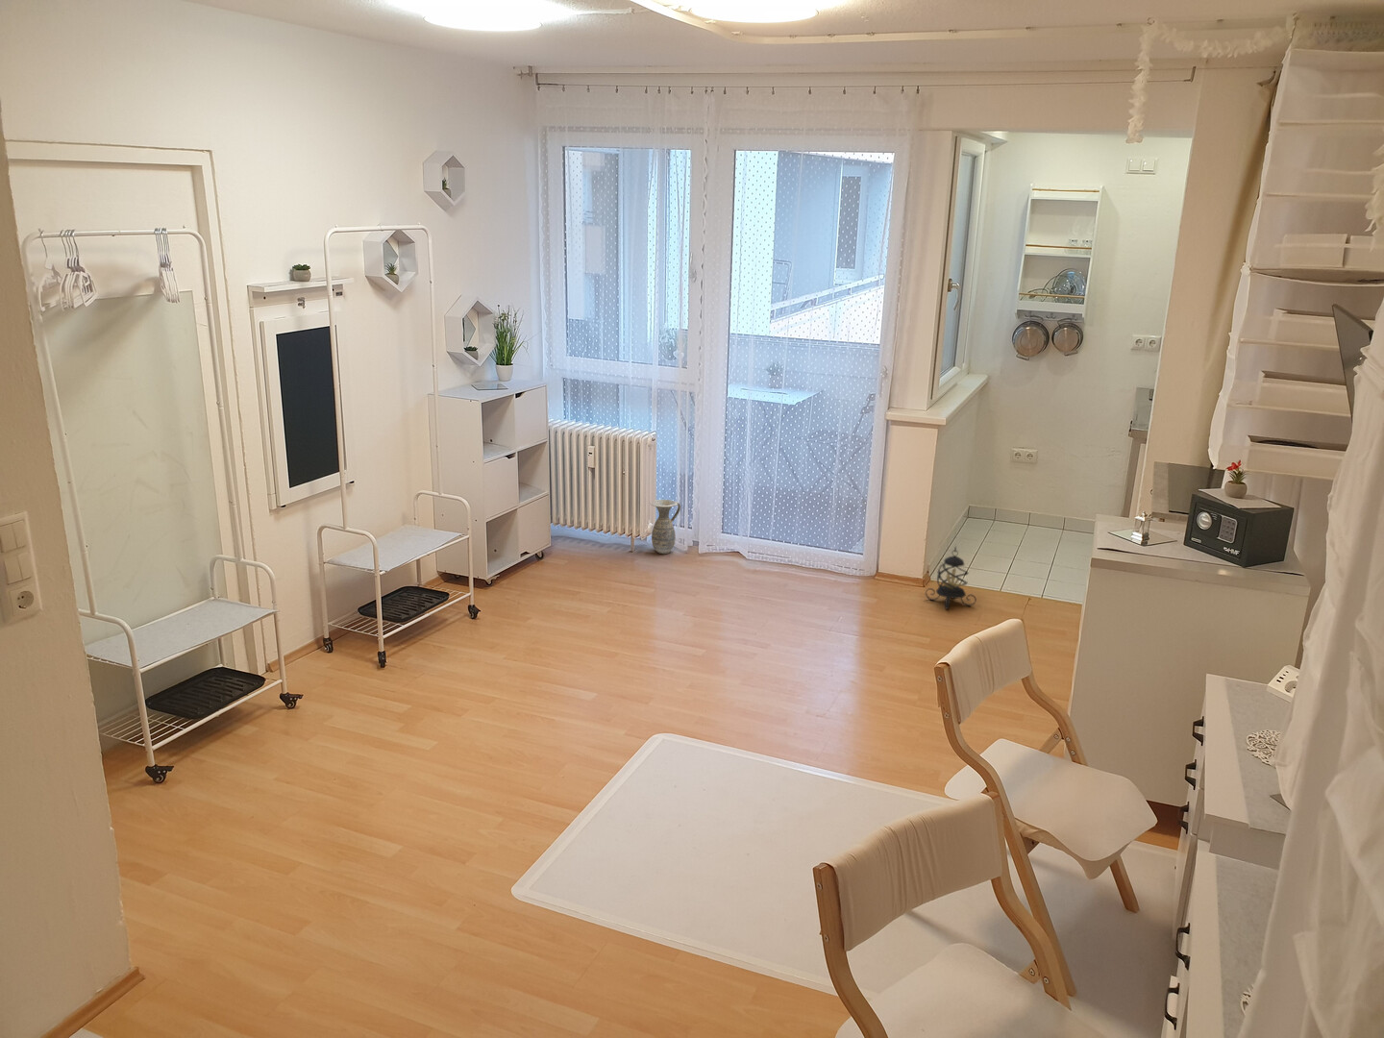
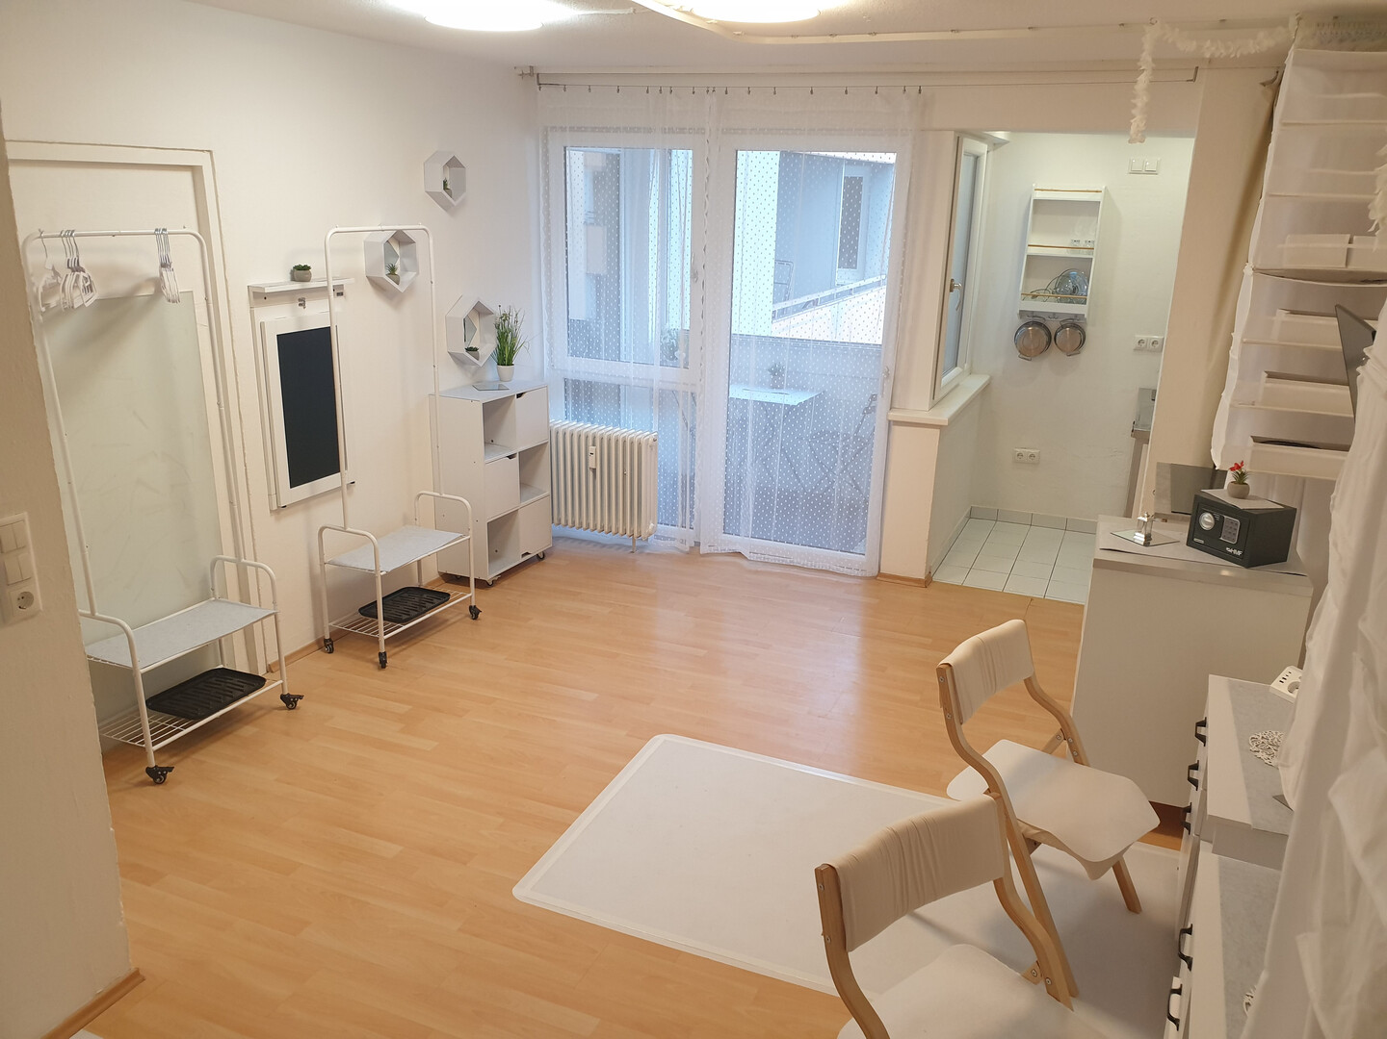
- lantern [924,545,978,611]
- ceramic jug [651,498,681,555]
